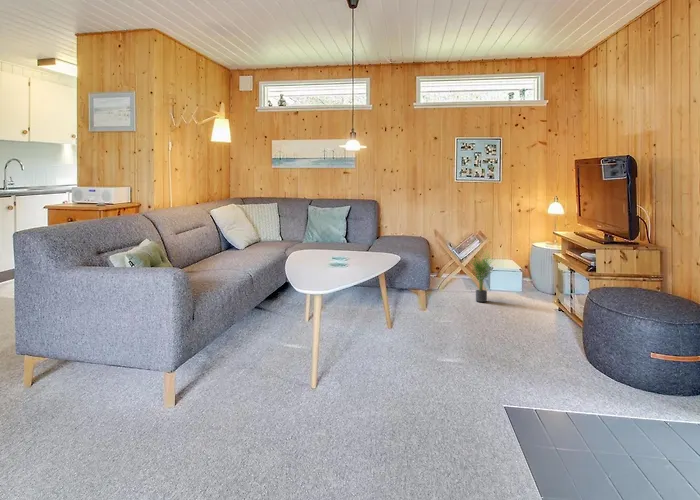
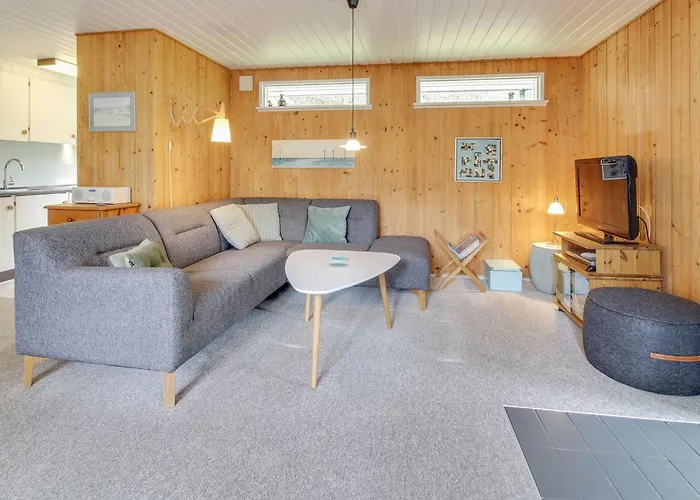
- potted plant [470,247,496,303]
